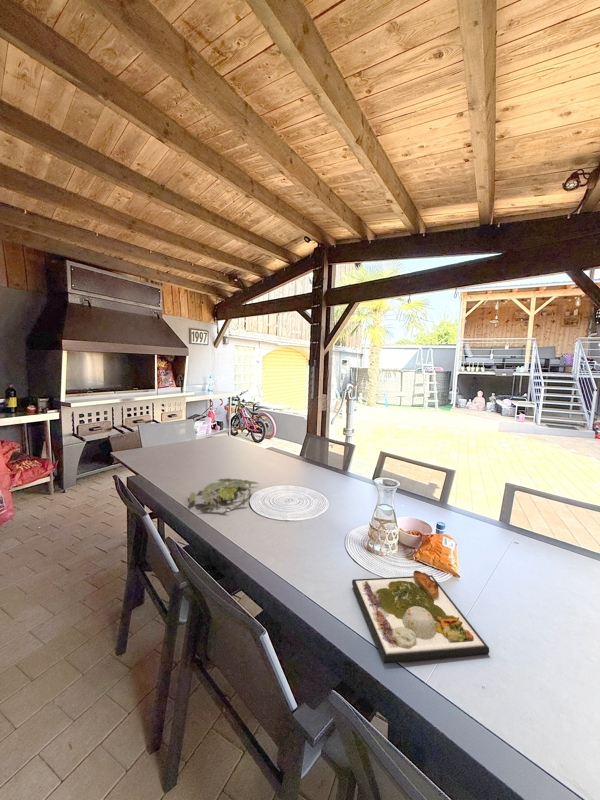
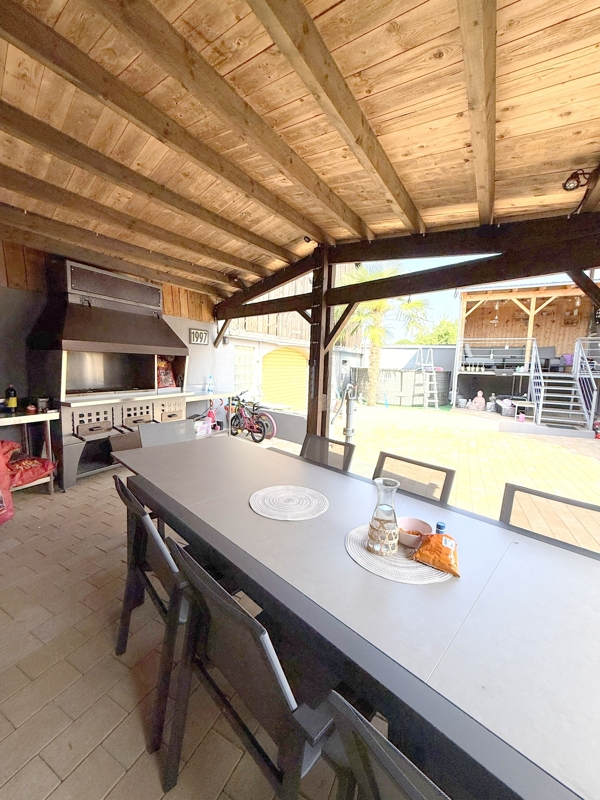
- plant [188,477,261,511]
- dinner plate [351,570,490,665]
